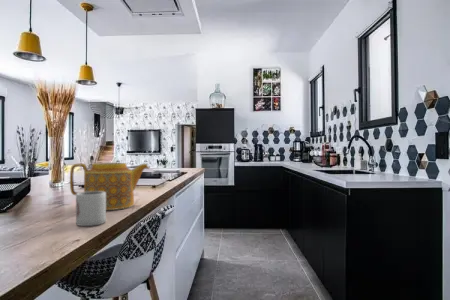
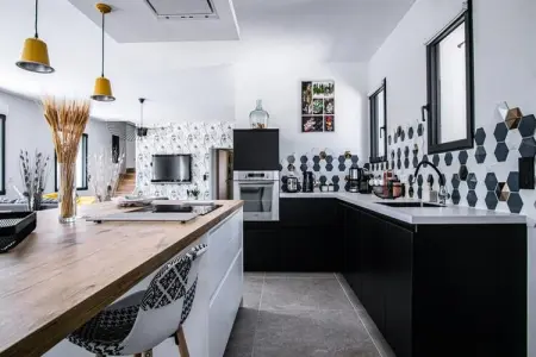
- teapot [69,162,150,211]
- cup [75,191,107,227]
